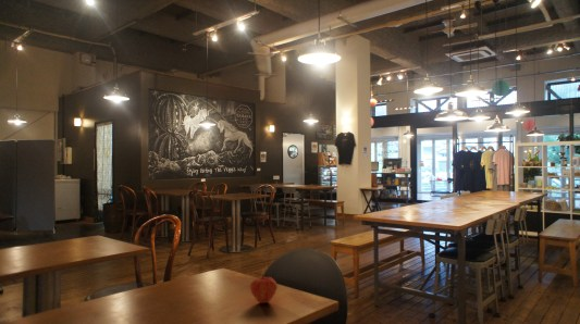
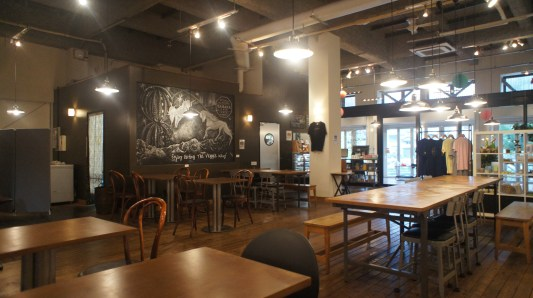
- fruit [249,273,279,304]
